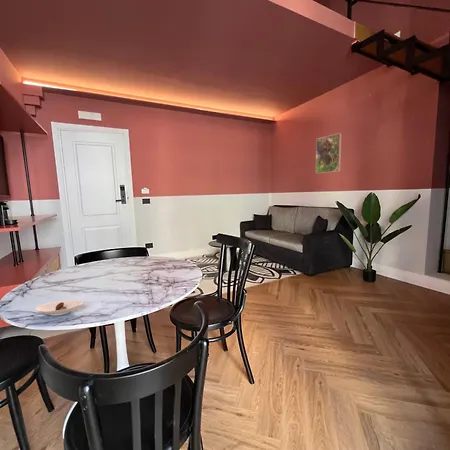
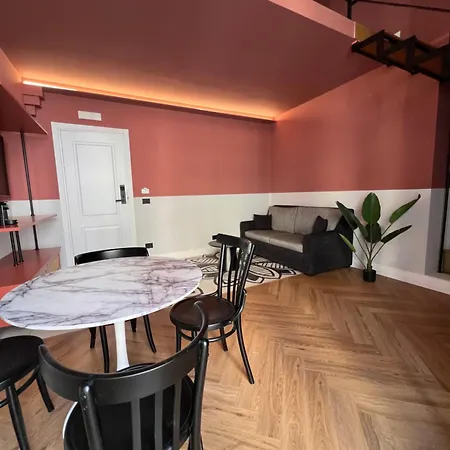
- saucer [34,299,84,317]
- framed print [315,132,343,174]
